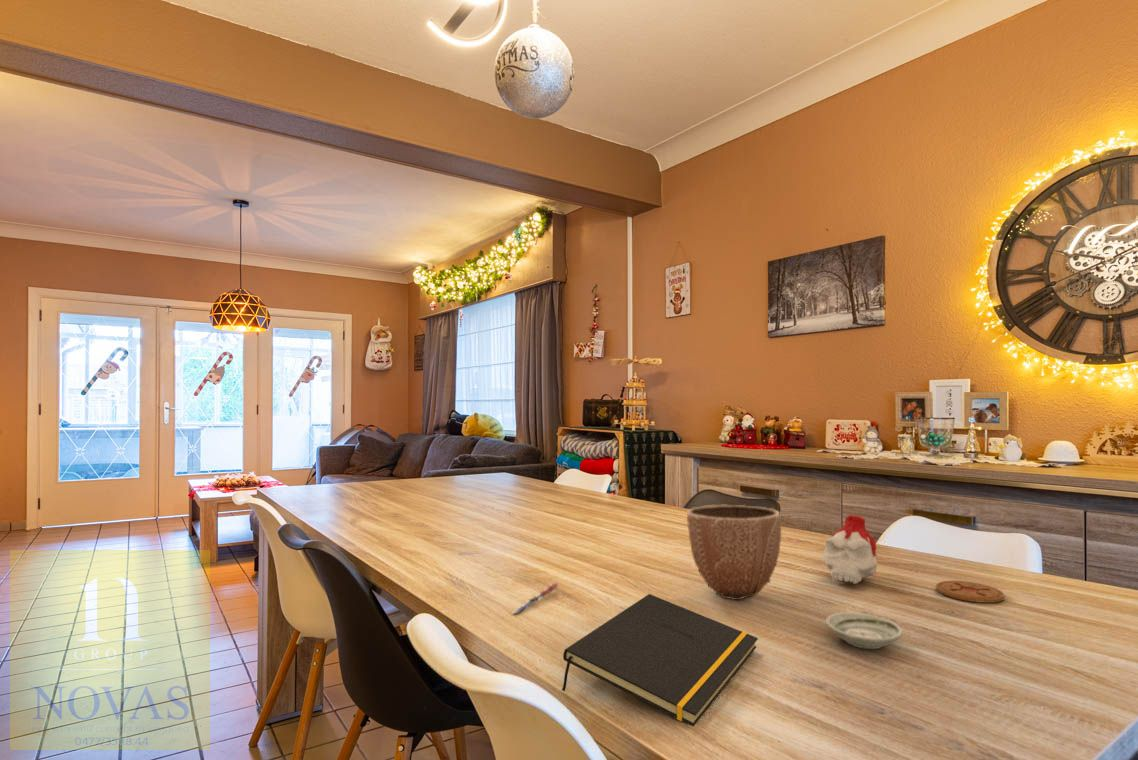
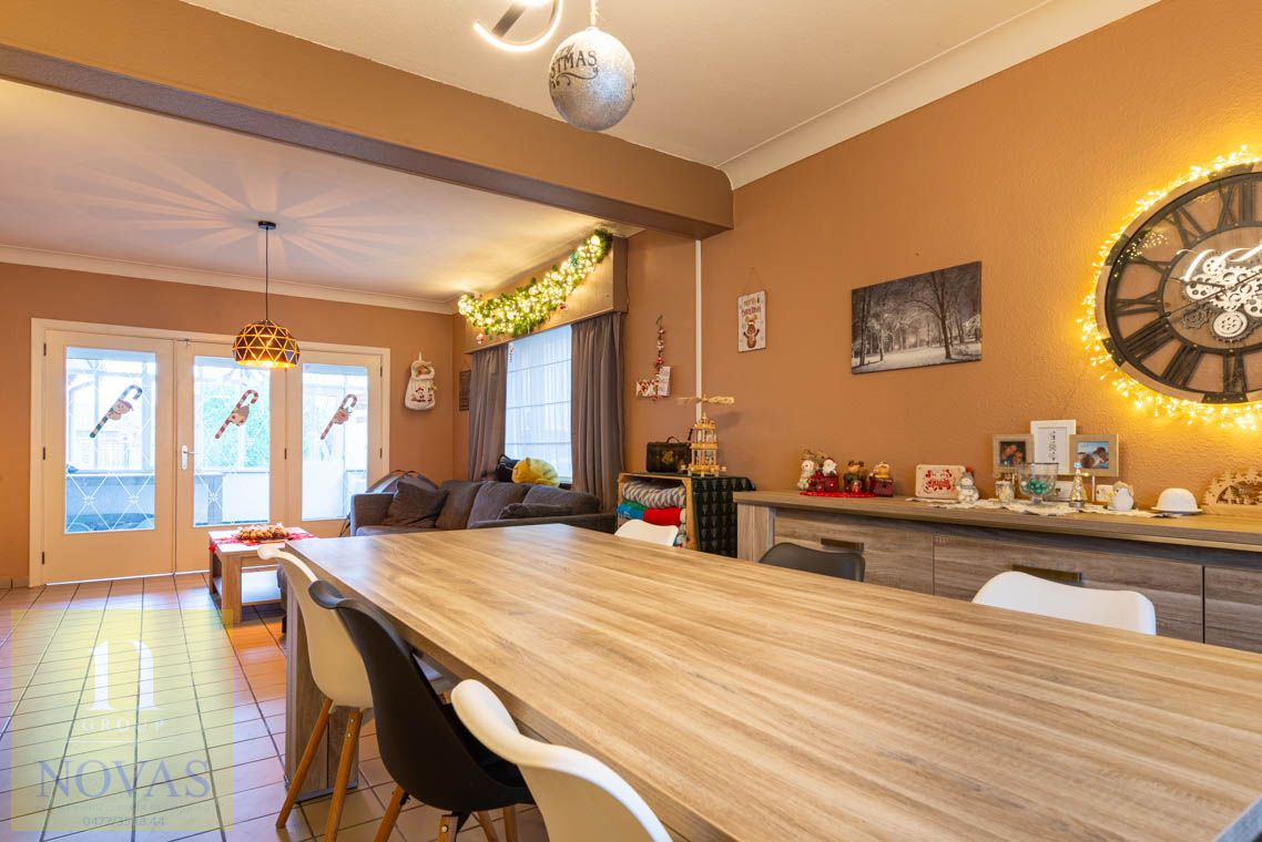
- notepad [561,593,759,727]
- pen [510,582,560,615]
- coaster [935,580,1006,604]
- decorative bowl [686,503,782,601]
- candle [821,514,878,585]
- saucer [825,611,904,650]
